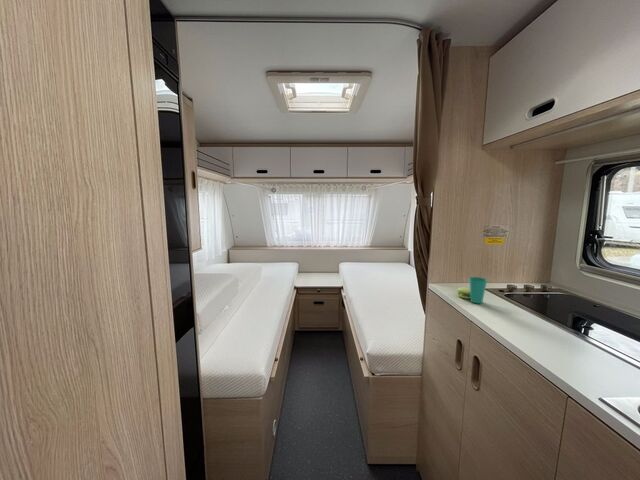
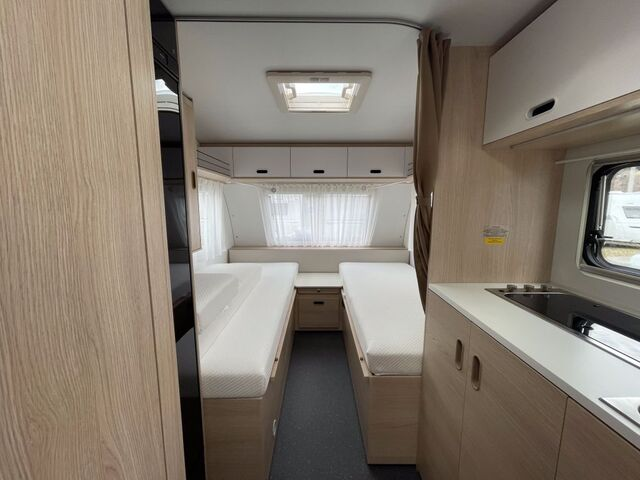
- cup [456,276,488,304]
